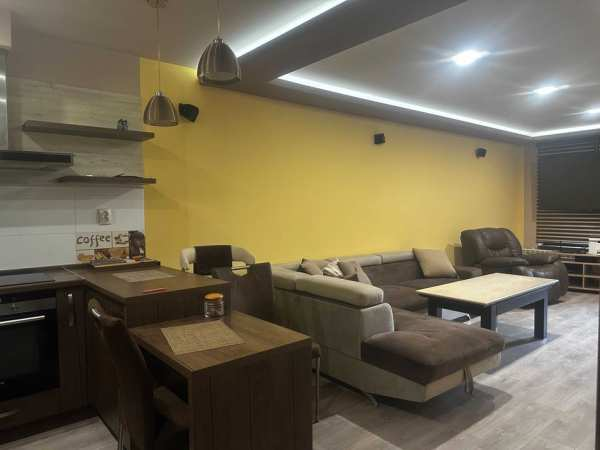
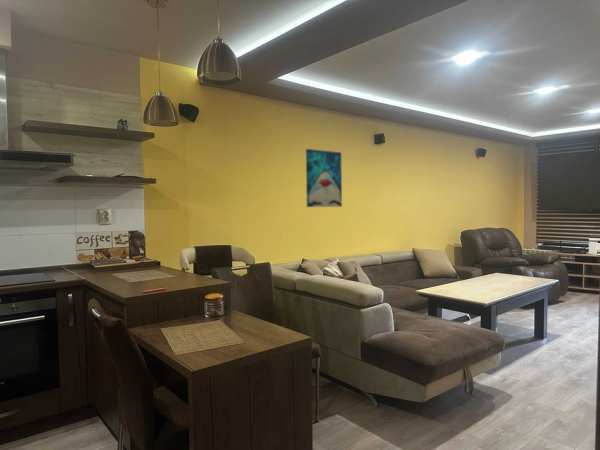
+ wall art [305,148,343,208]
